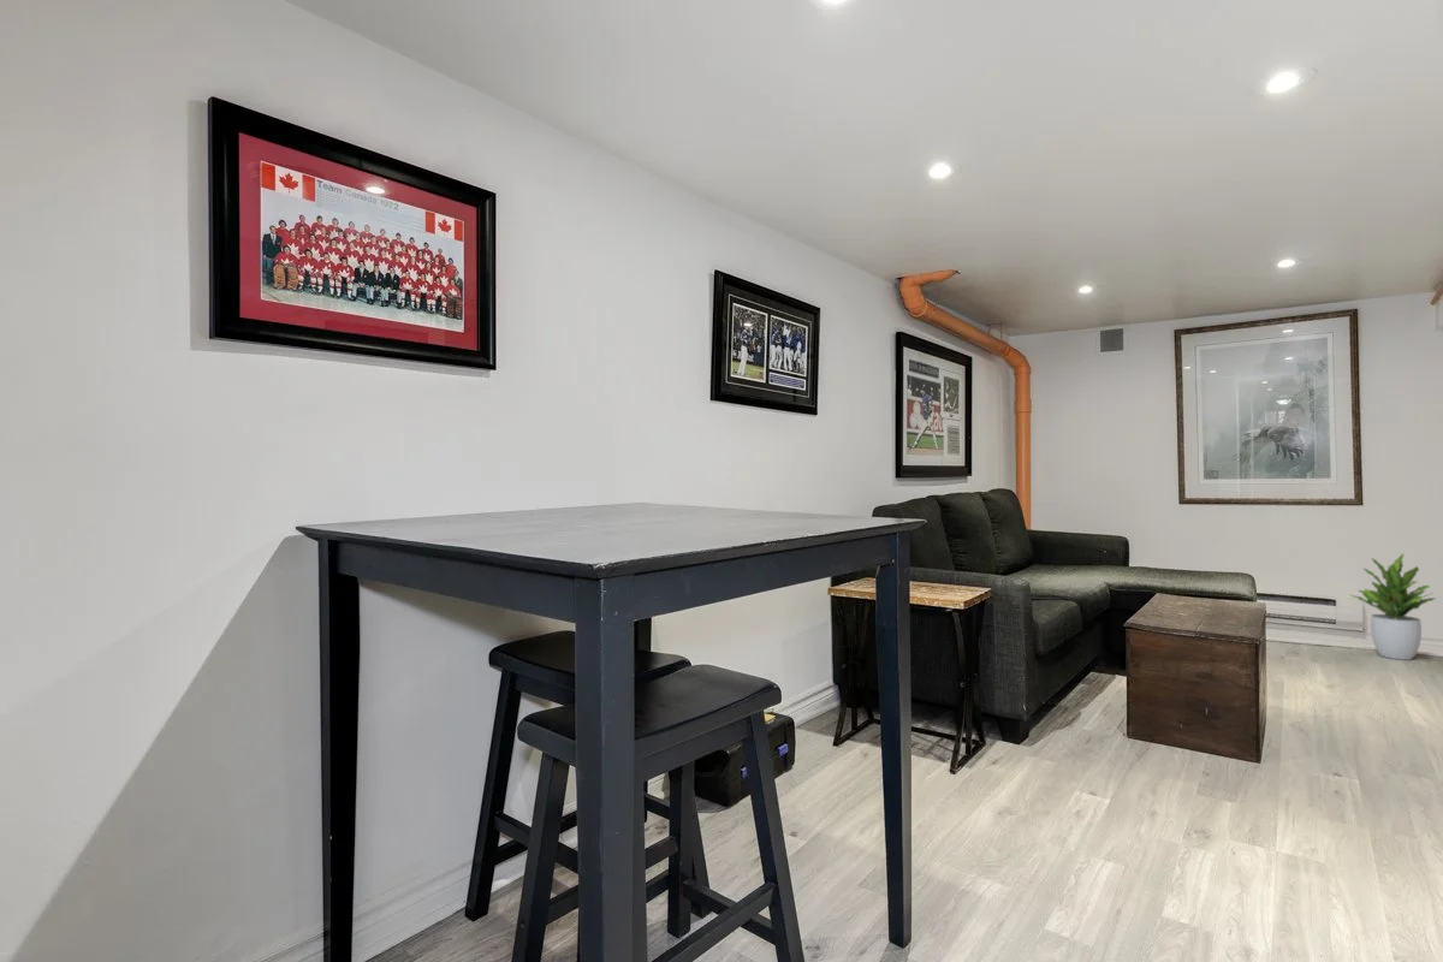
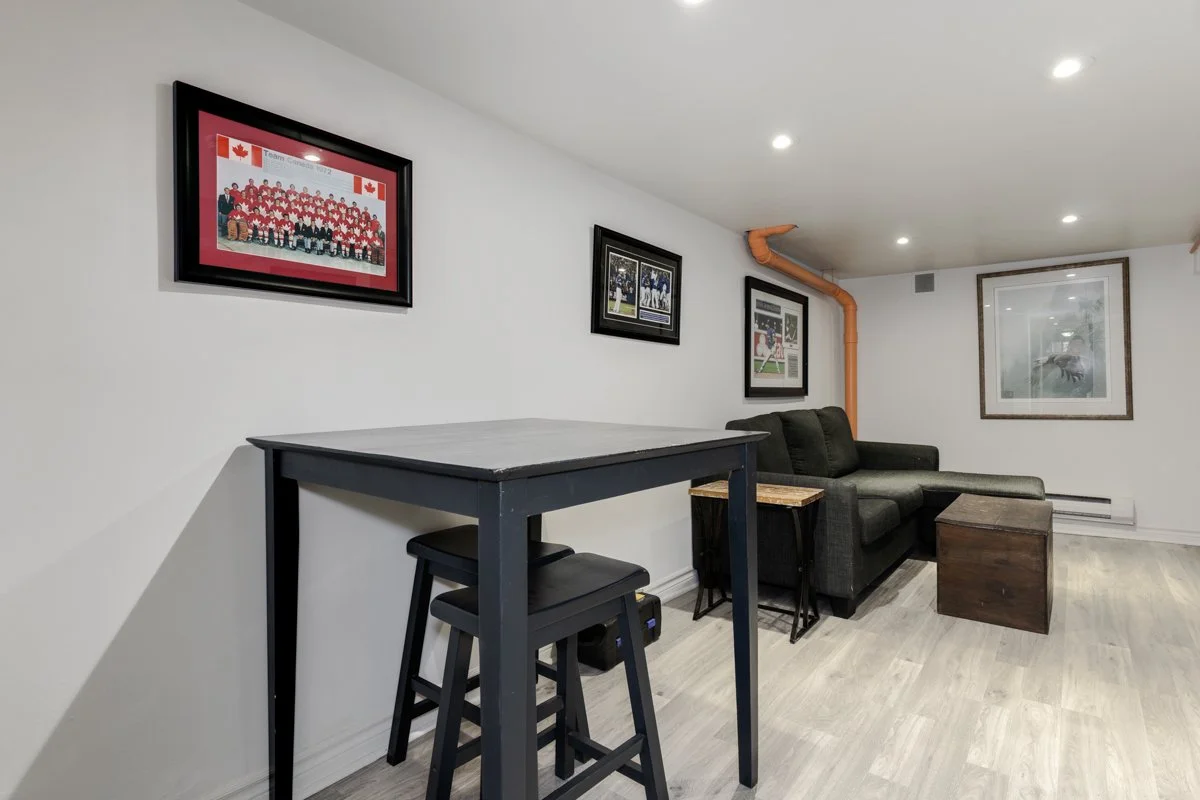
- potted plant [1348,552,1437,661]
